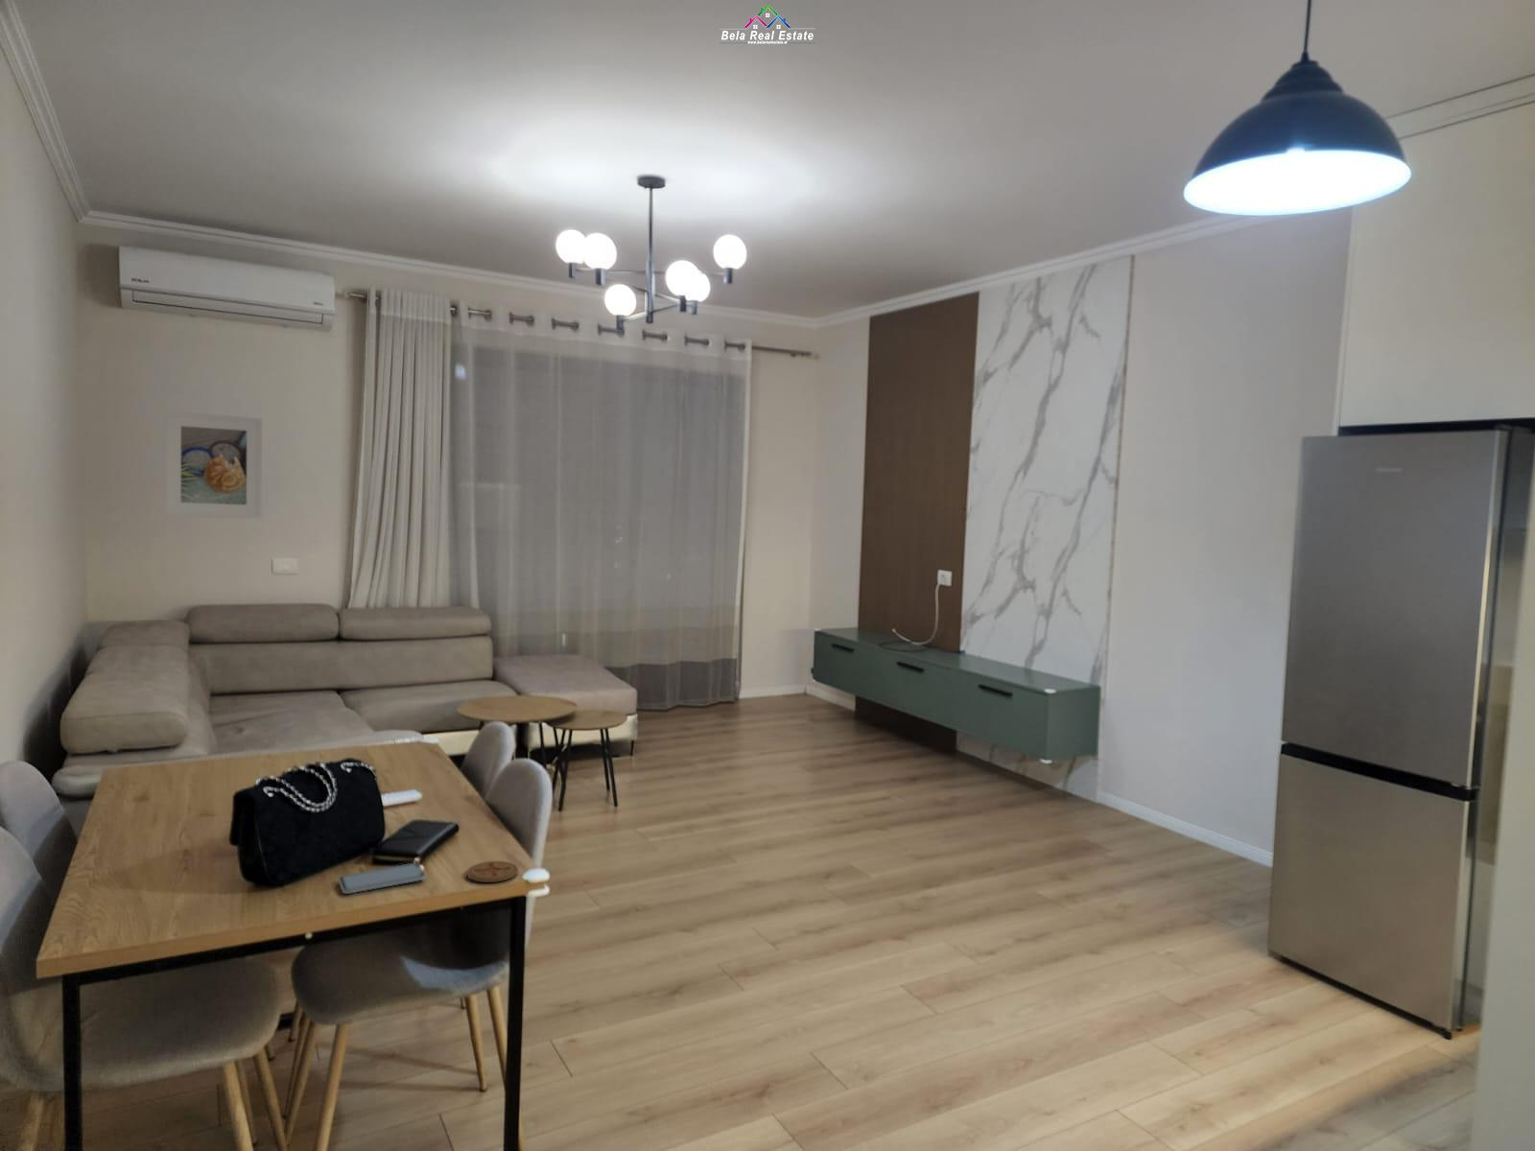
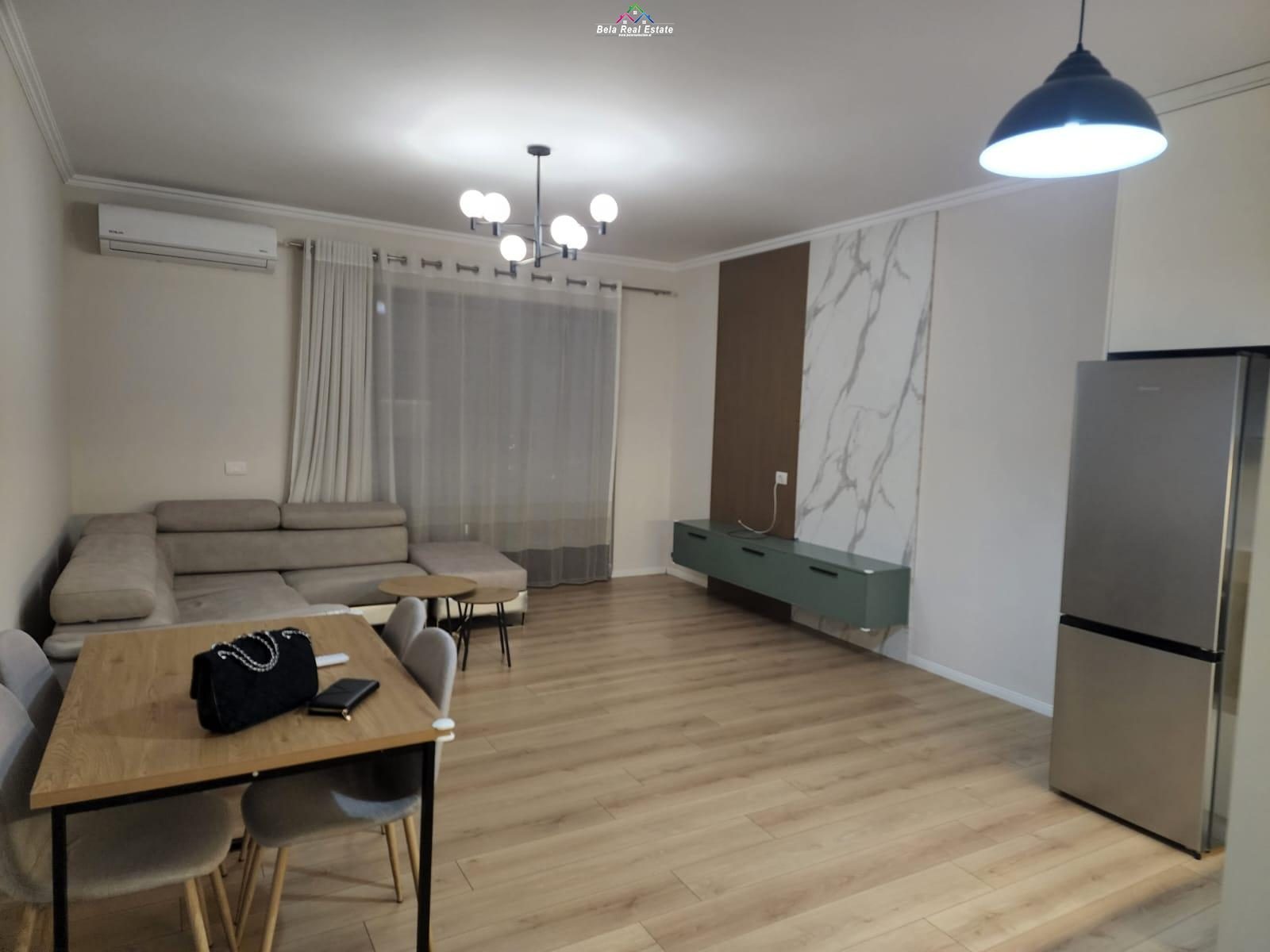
- smartphone [337,862,427,895]
- coaster [465,861,519,884]
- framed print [164,411,262,520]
